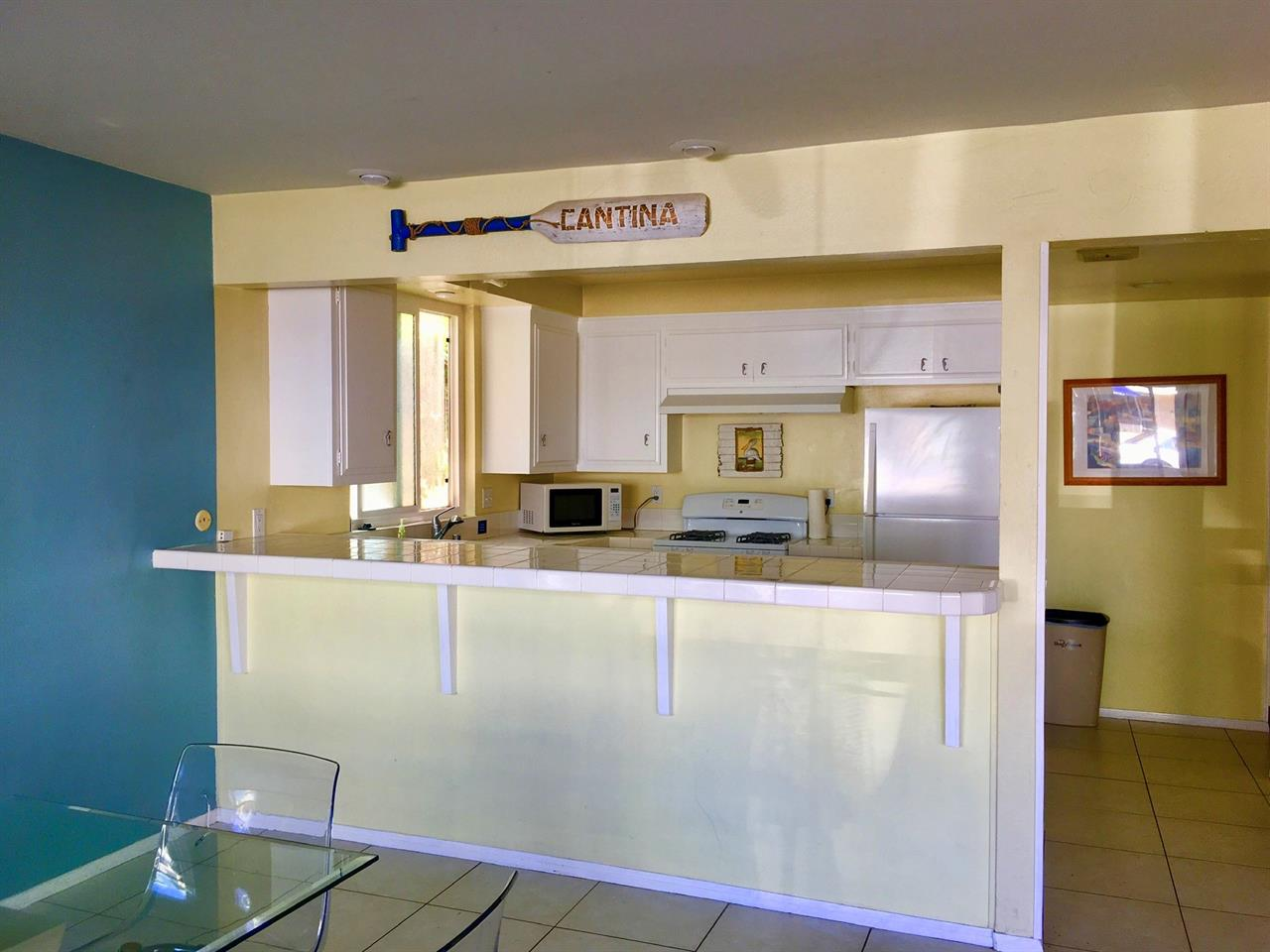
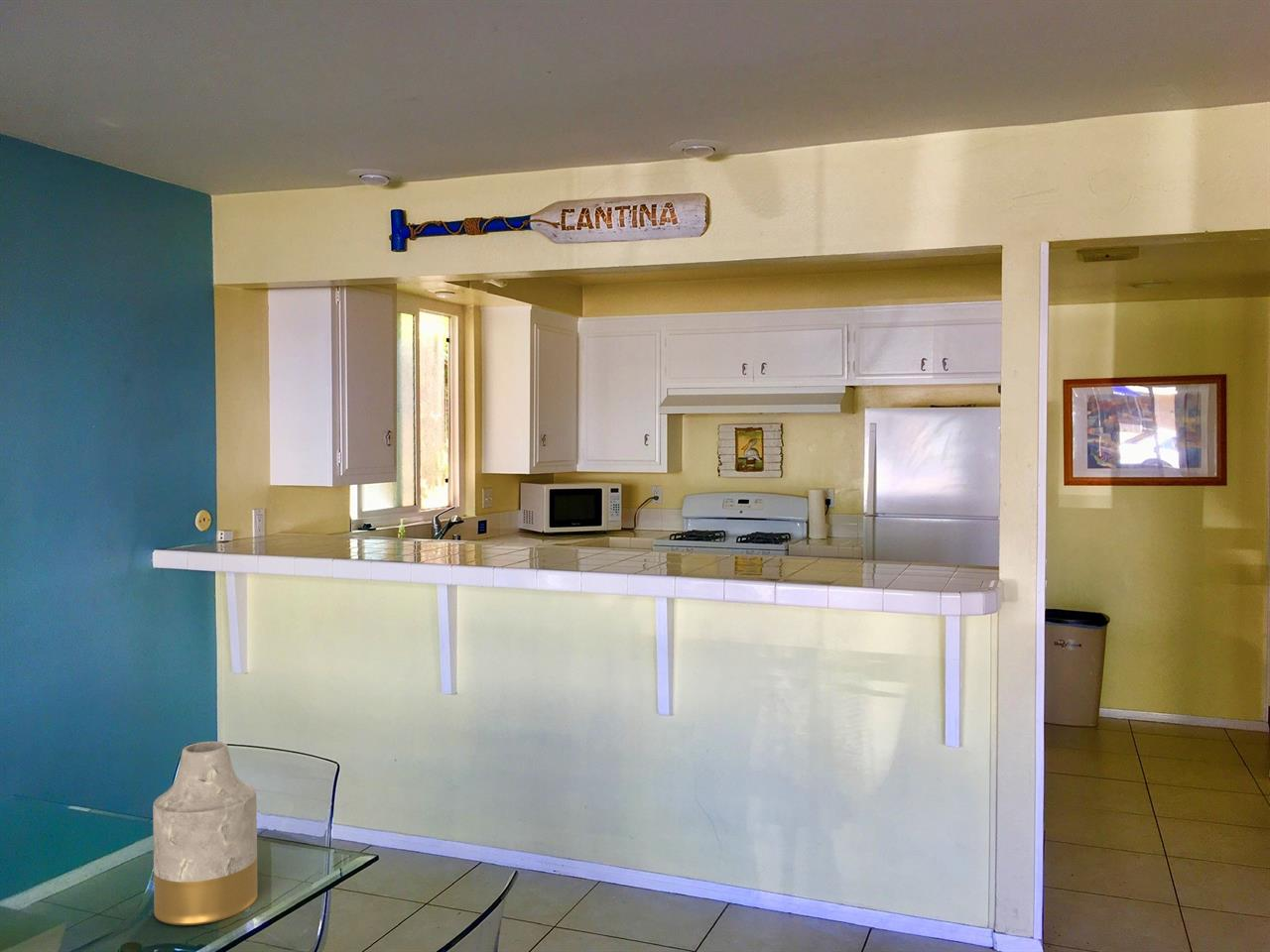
+ vase [152,741,258,926]
